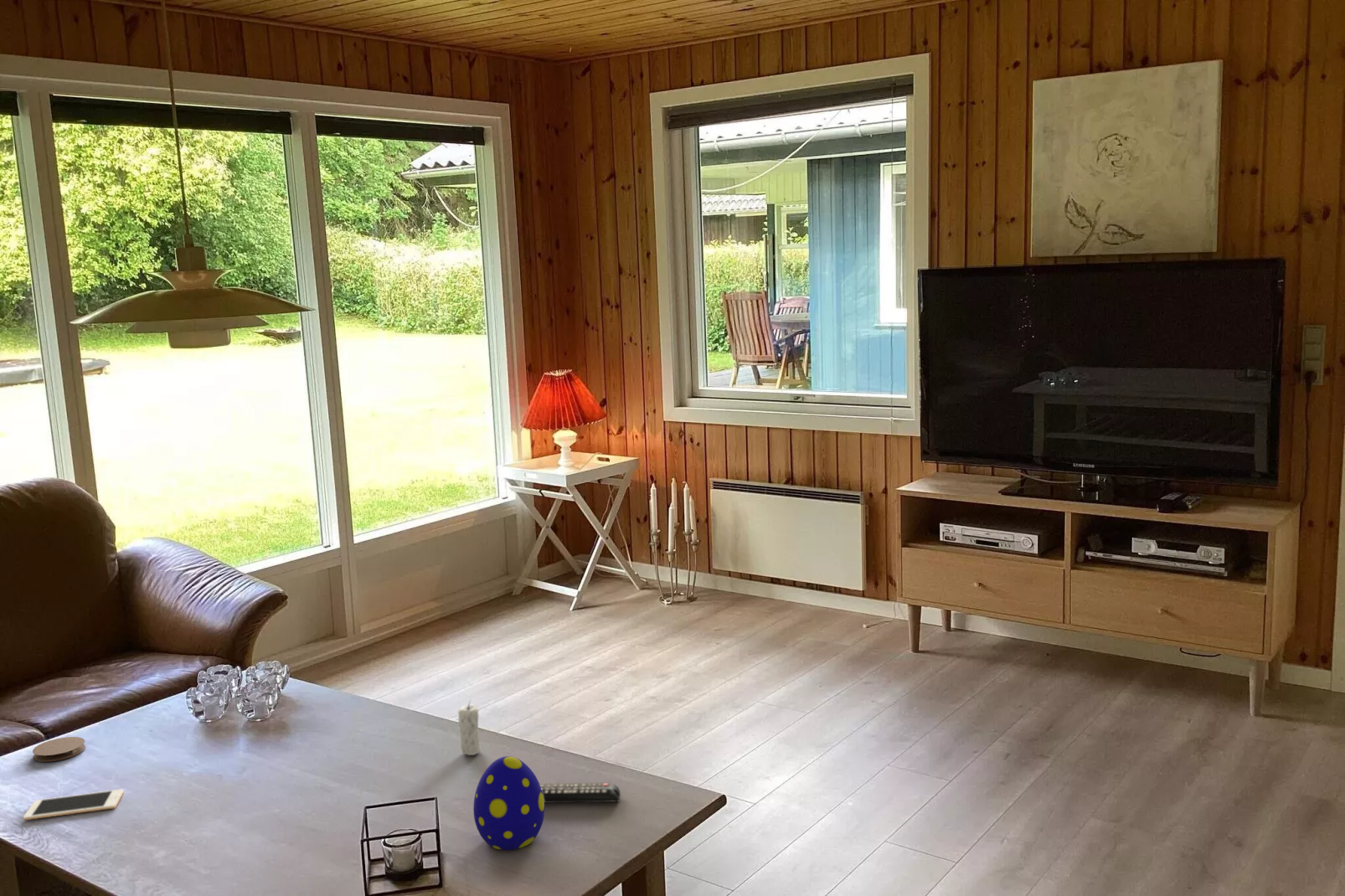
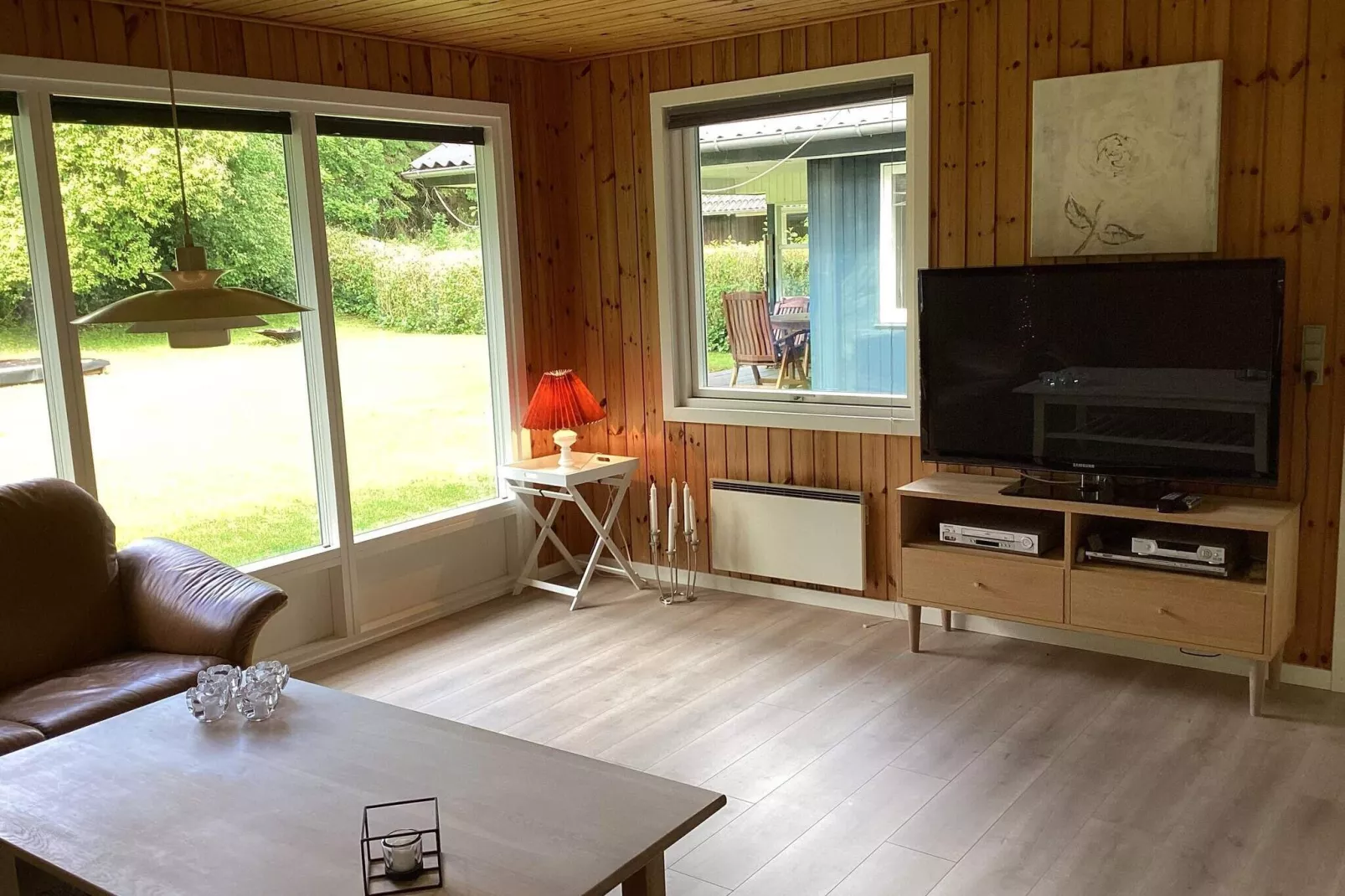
- decorative egg [473,755,545,851]
- remote control [539,782,621,804]
- coaster [32,736,86,762]
- cell phone [23,788,125,821]
- candle [457,698,482,756]
